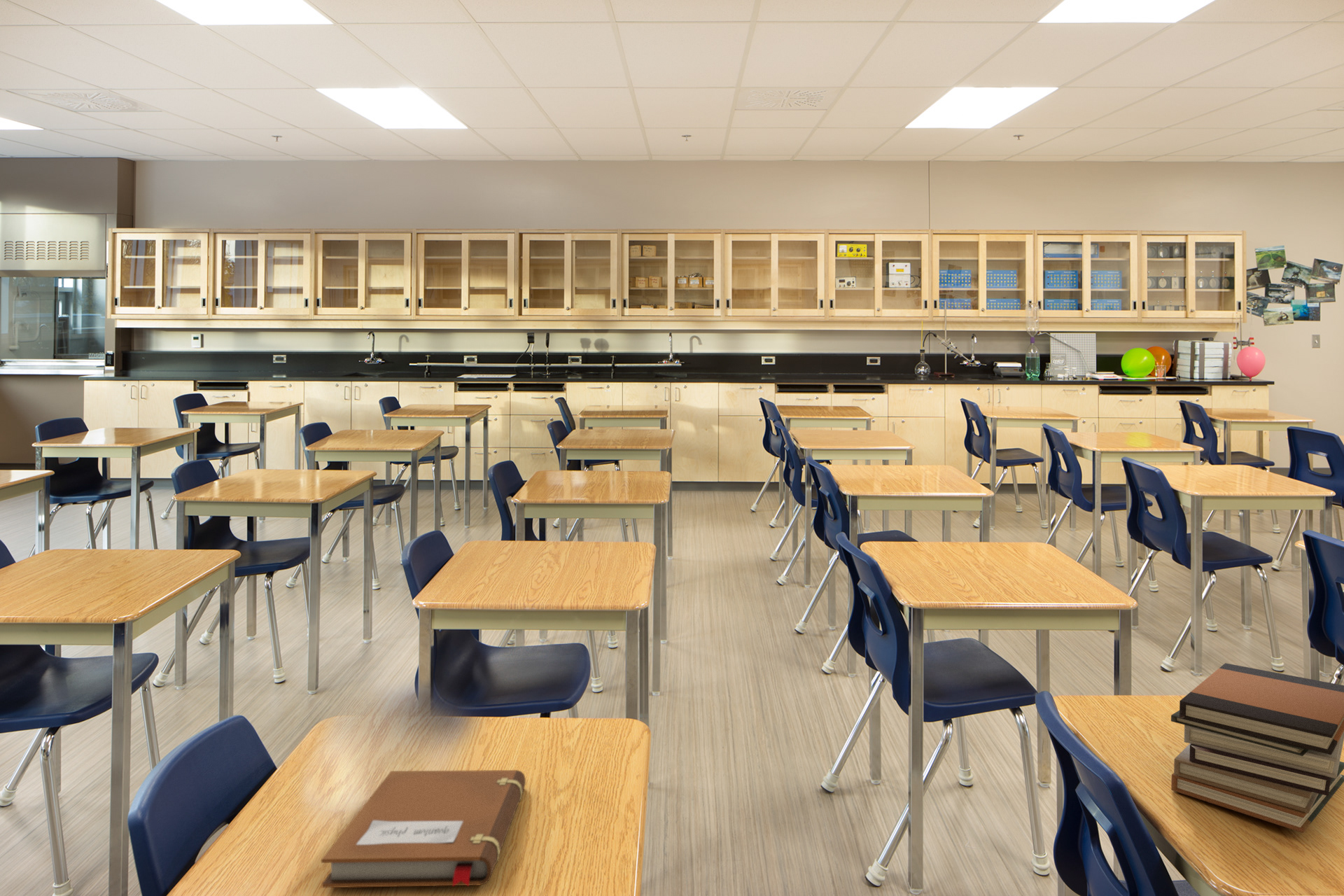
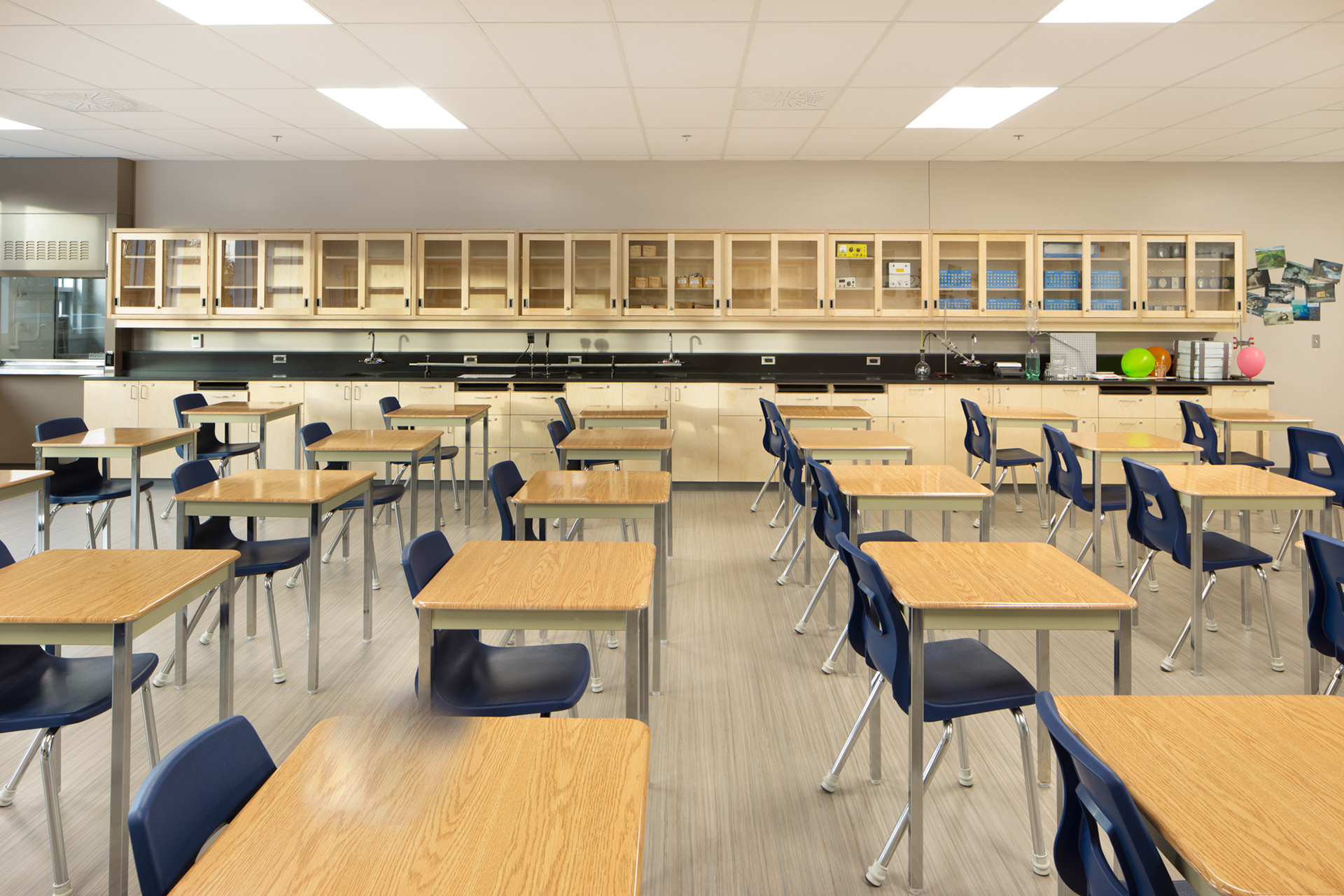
- book stack [1170,662,1344,833]
- notebook [321,769,526,888]
